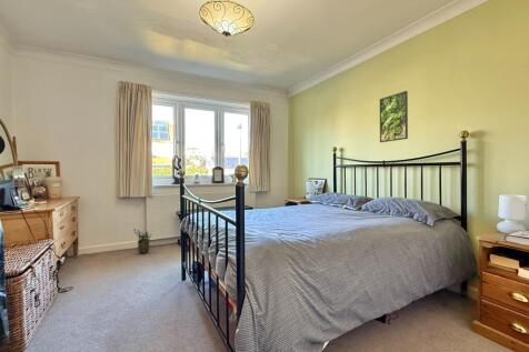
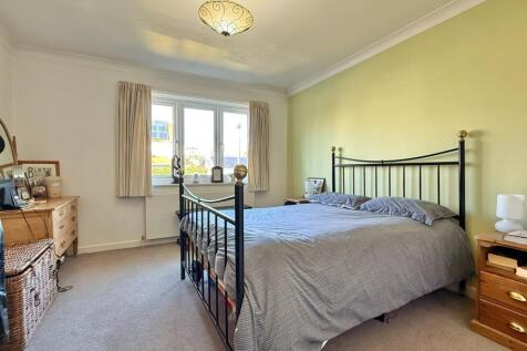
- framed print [379,90,409,143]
- potted plant [133,229,153,254]
